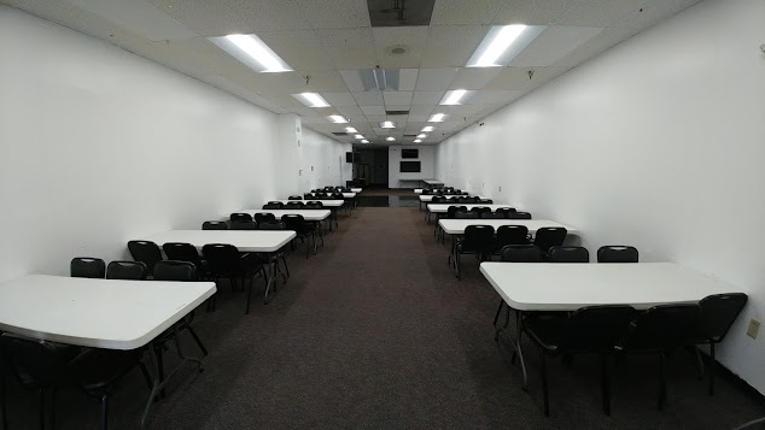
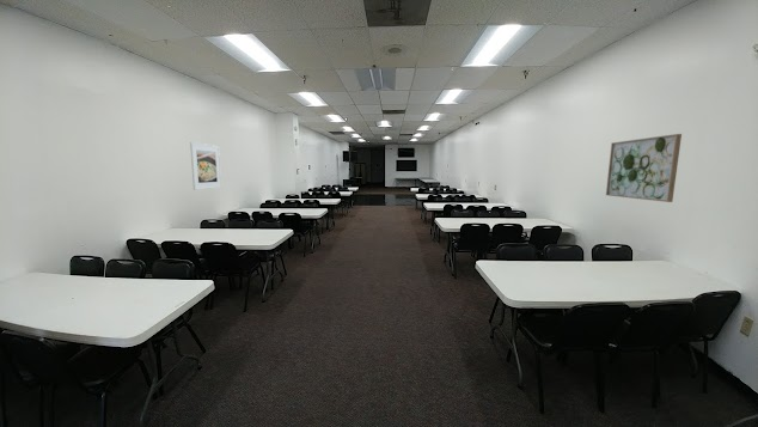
+ wall art [605,133,683,203]
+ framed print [189,141,222,191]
